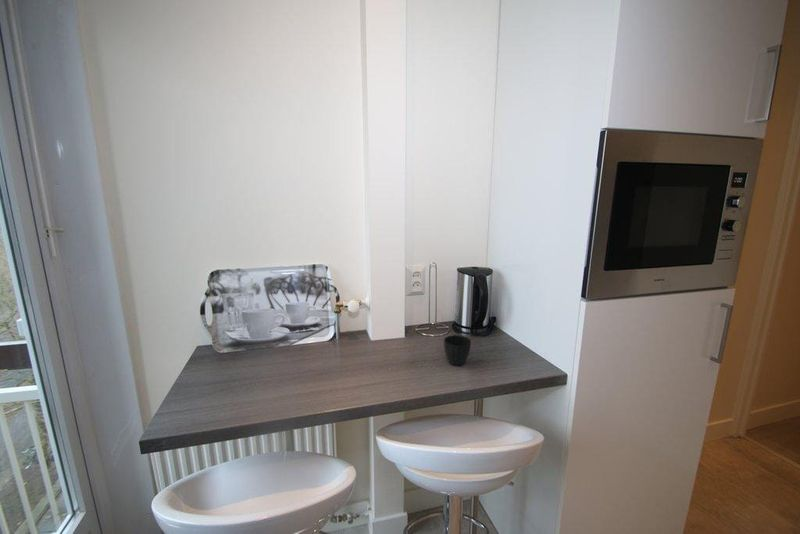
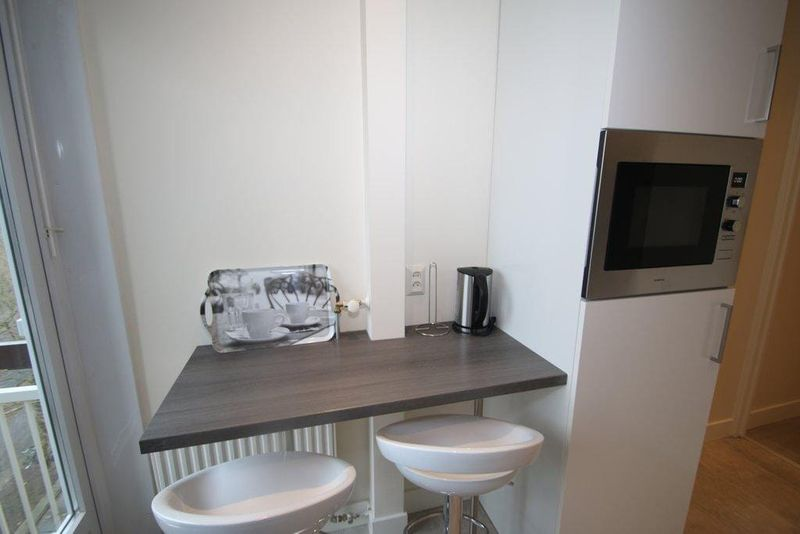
- cup [443,334,472,367]
